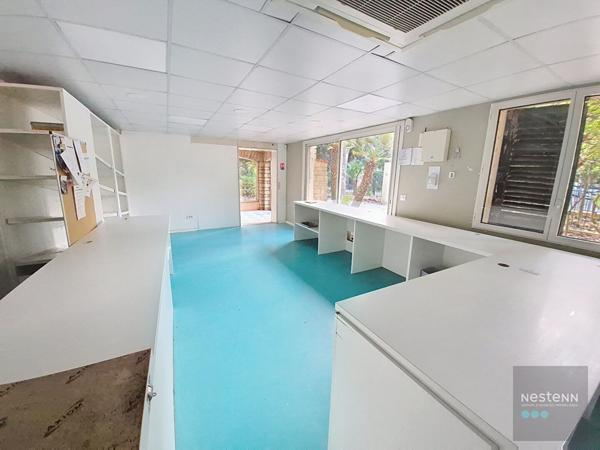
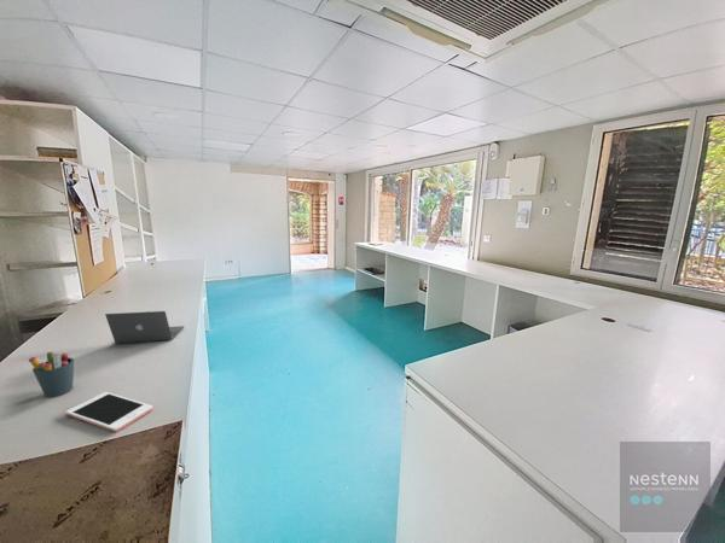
+ pen holder [28,351,75,398]
+ cell phone [65,391,153,433]
+ laptop [104,310,185,344]
